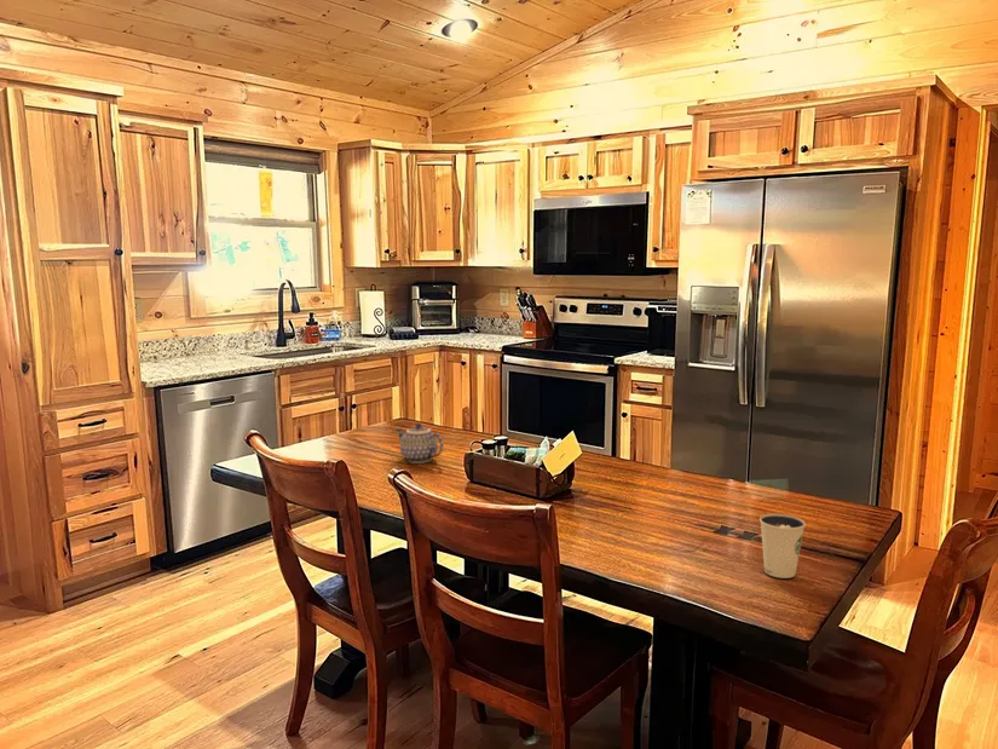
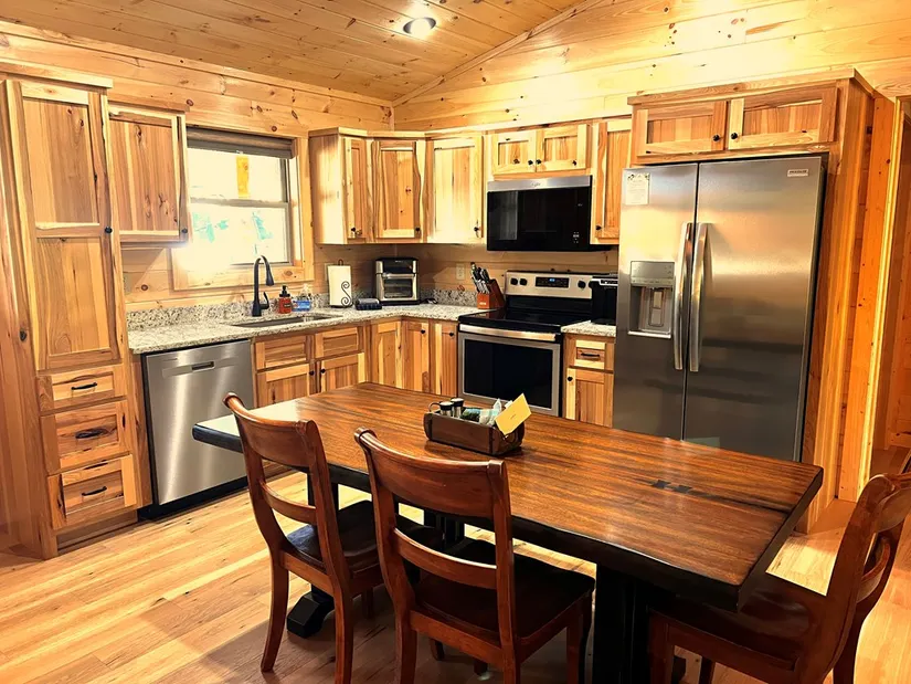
- dixie cup [758,513,807,580]
- teapot [394,422,445,465]
